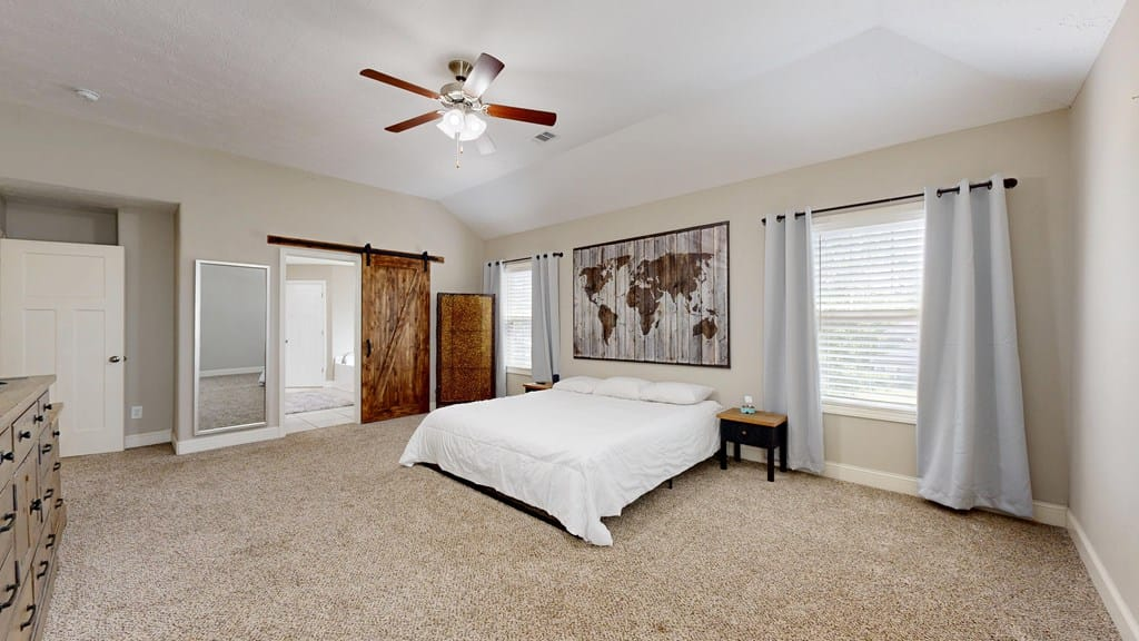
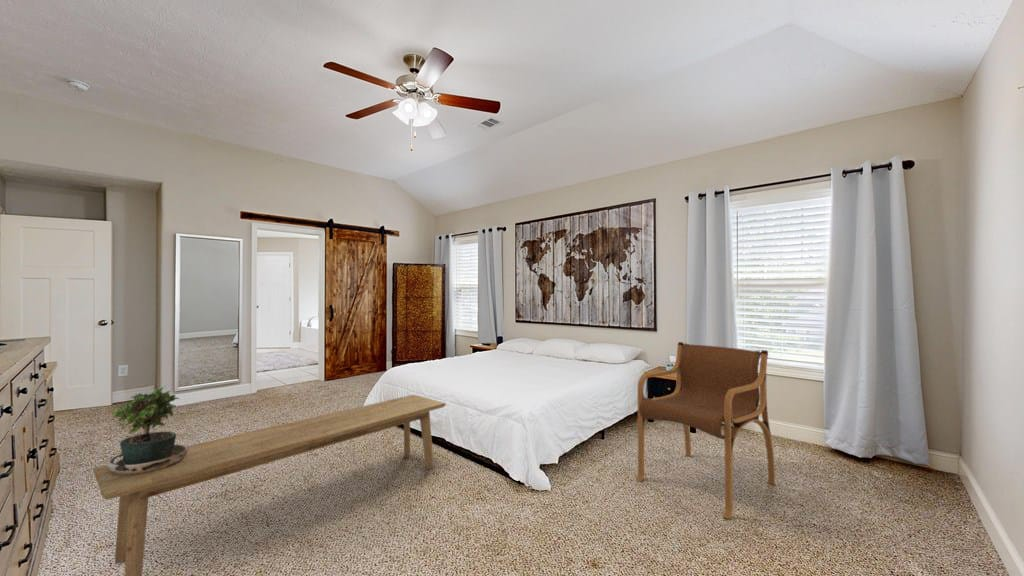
+ potted plant [90,385,189,488]
+ armchair [635,341,776,520]
+ bench [92,394,447,576]
